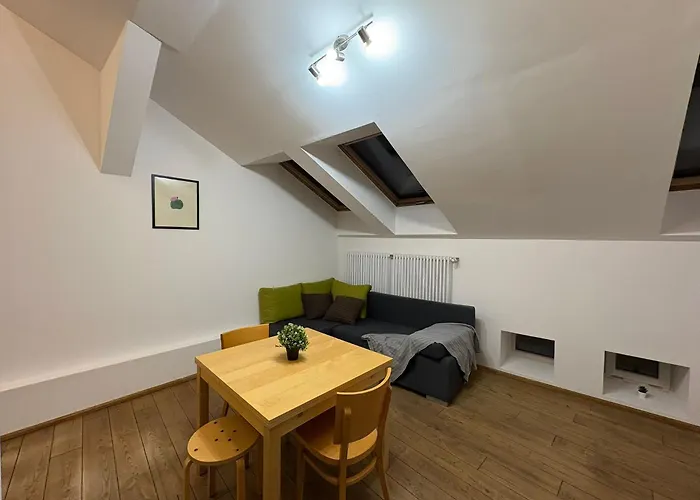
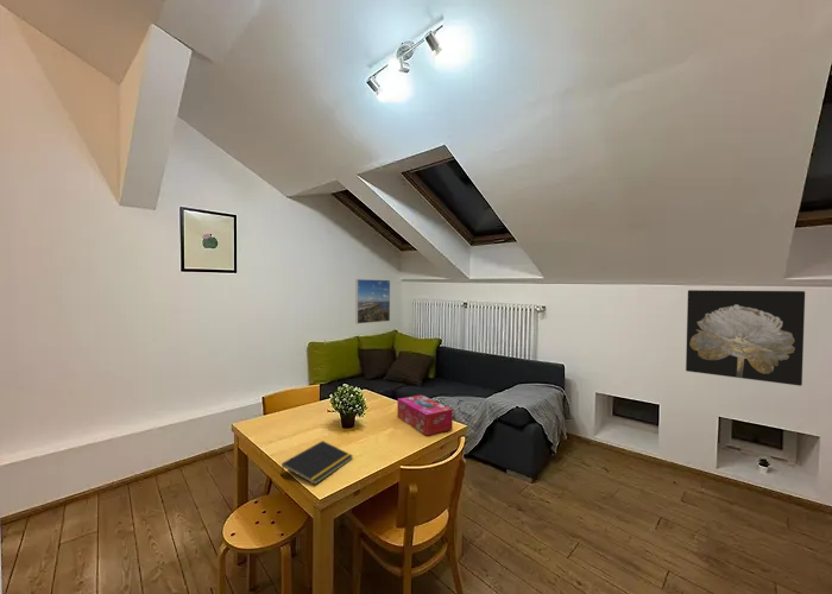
+ notepad [281,440,354,486]
+ wall art [685,289,806,387]
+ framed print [354,278,391,324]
+ tissue box [396,393,454,436]
